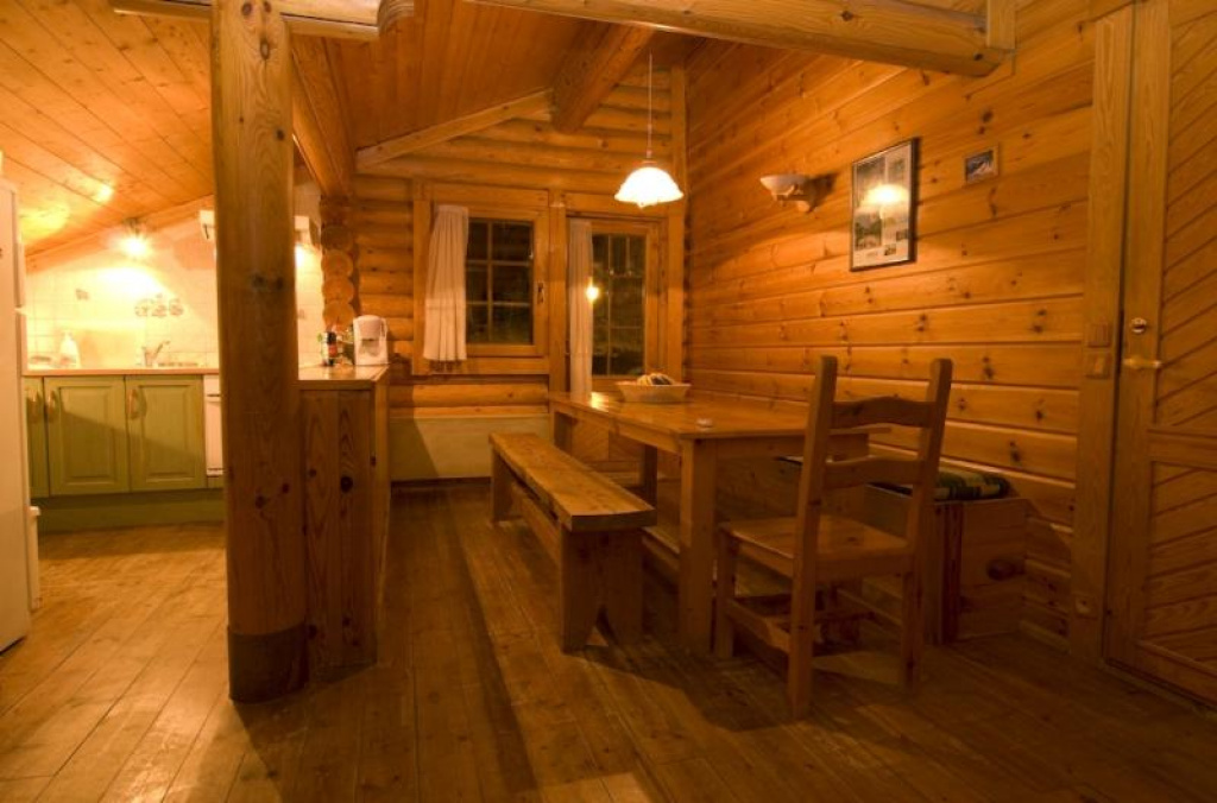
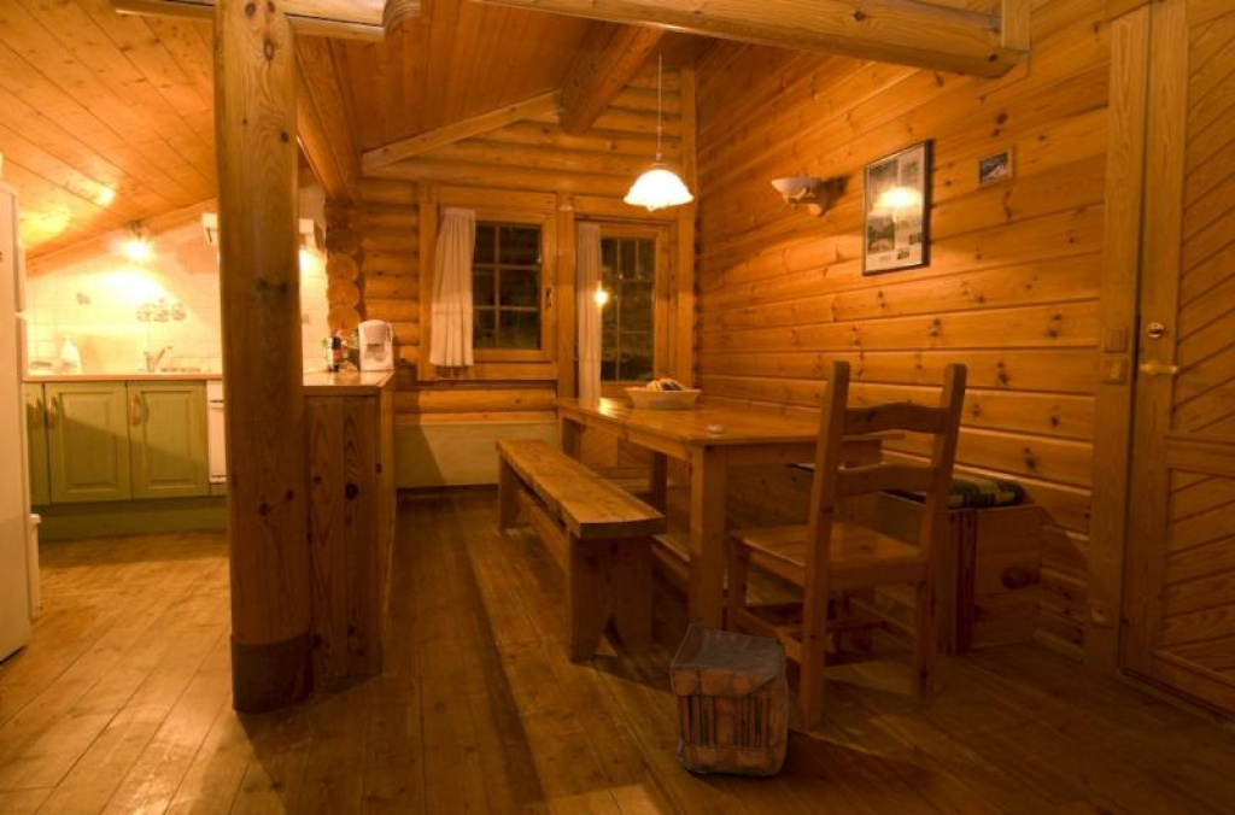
+ pouch [668,622,790,778]
